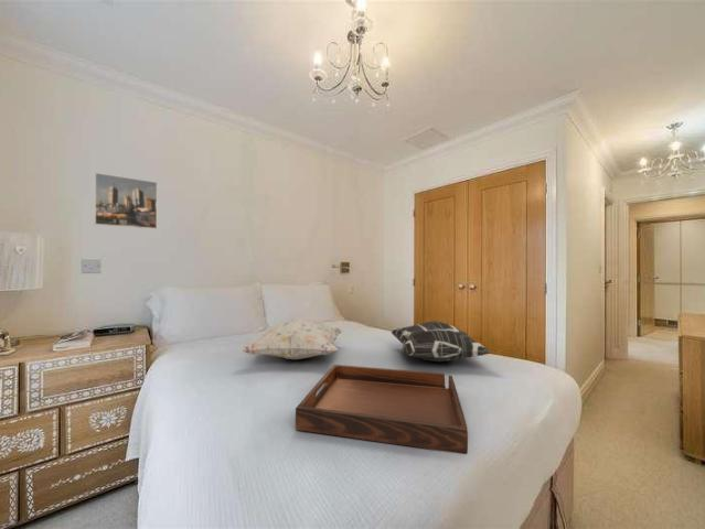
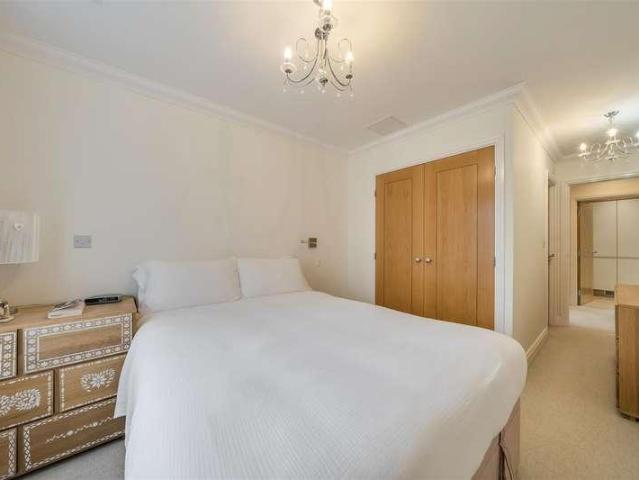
- decorative pillow [239,317,344,360]
- decorative pillow [389,320,492,363]
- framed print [94,172,159,230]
- serving tray [295,364,469,455]
